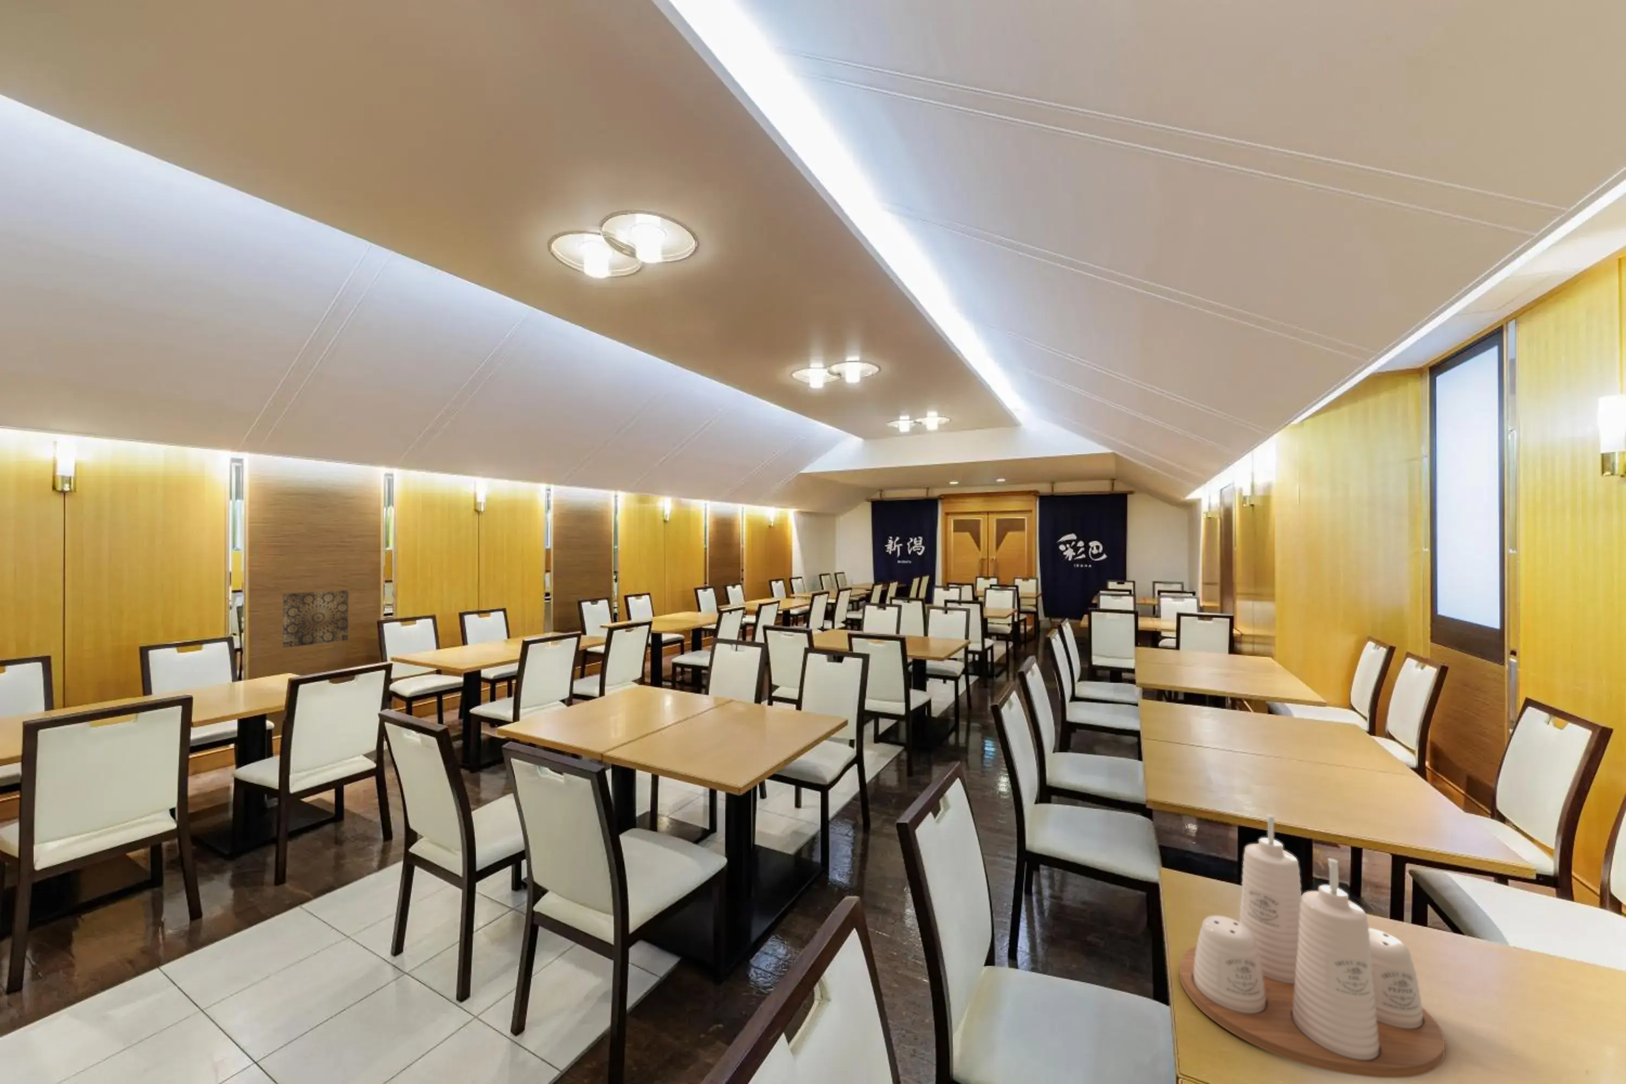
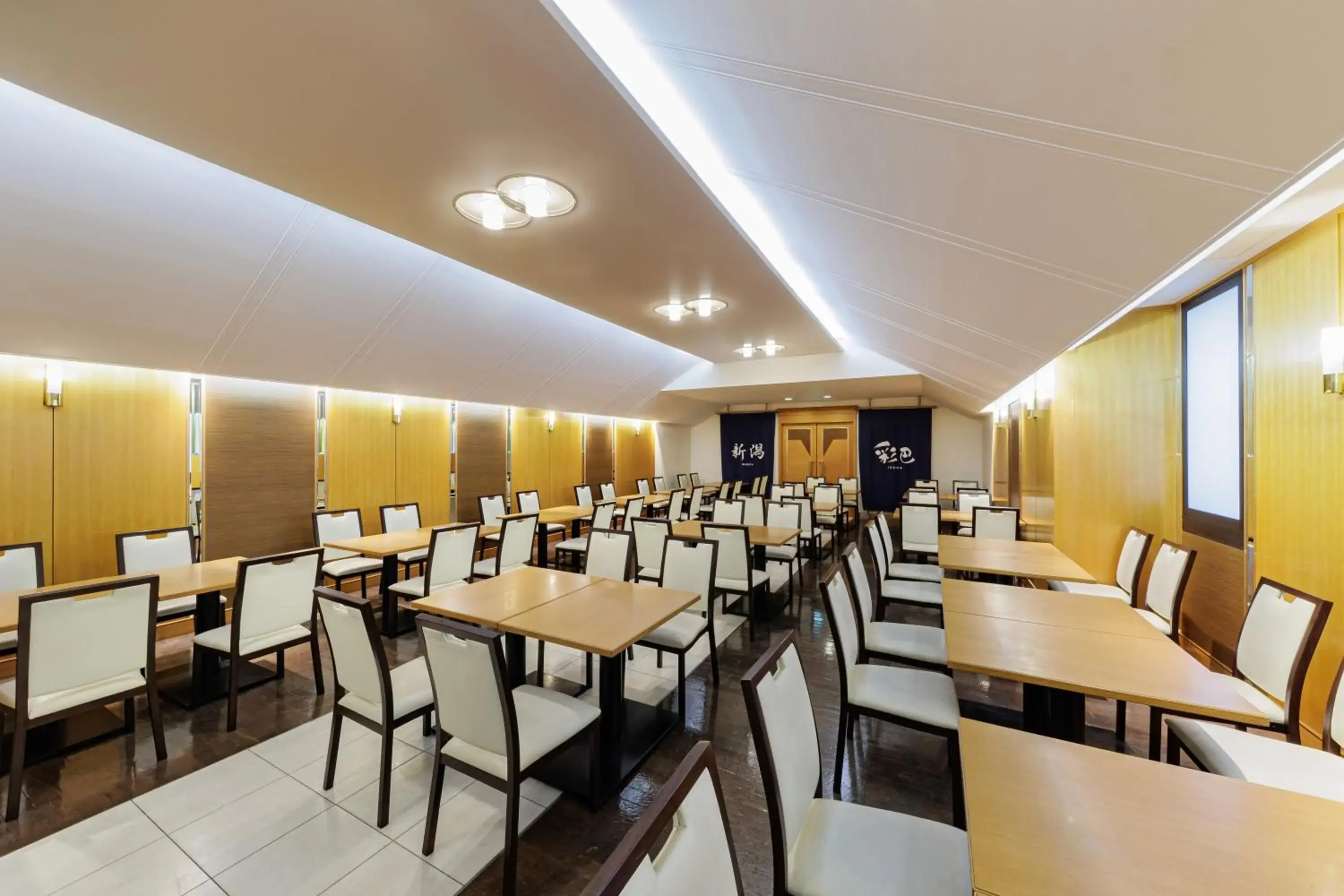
- condiment set [1178,813,1446,1079]
- wall art [282,589,350,648]
